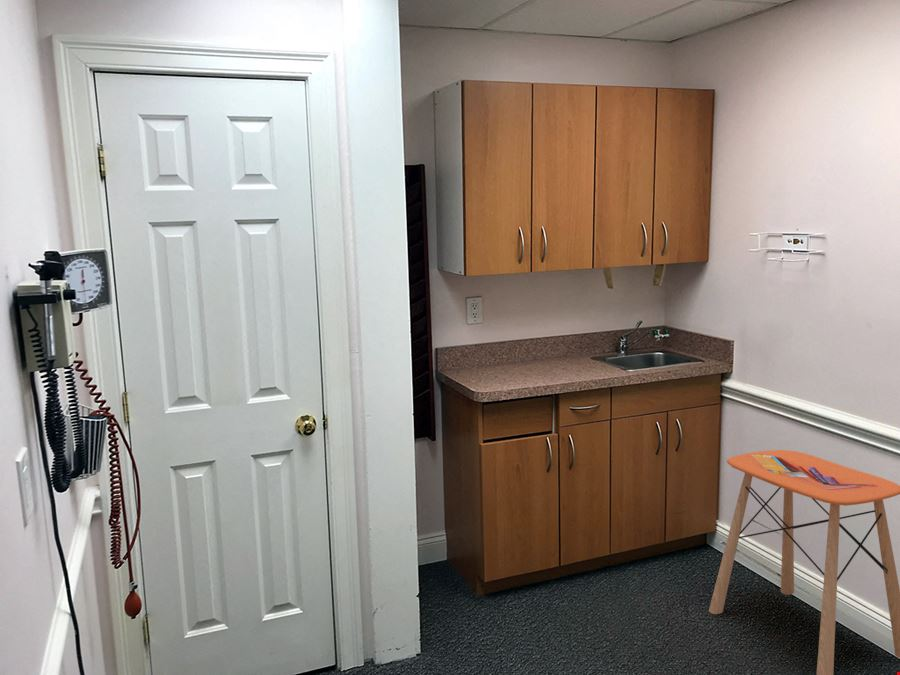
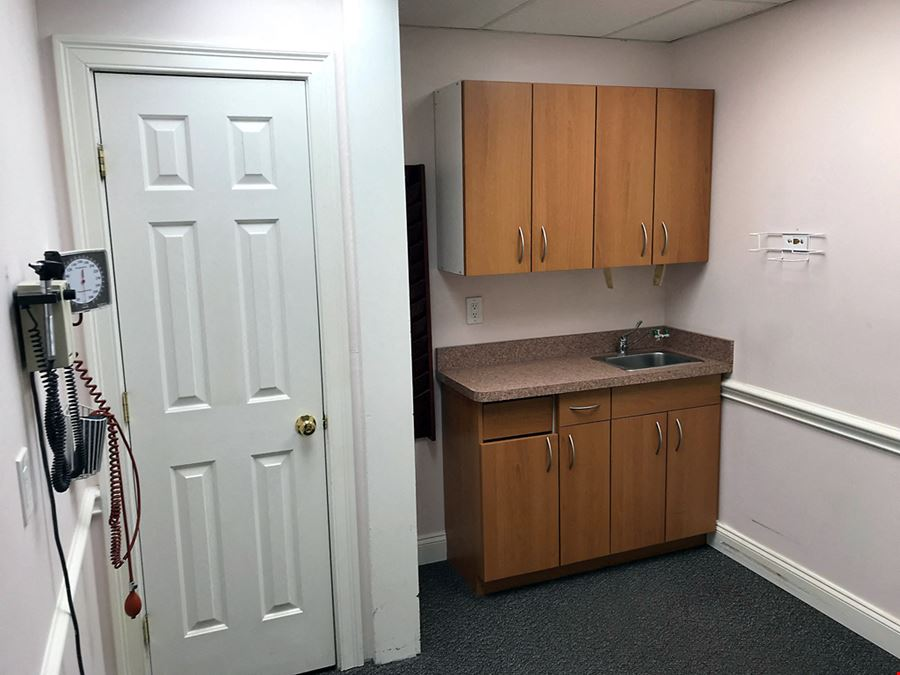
- side table [708,449,900,675]
